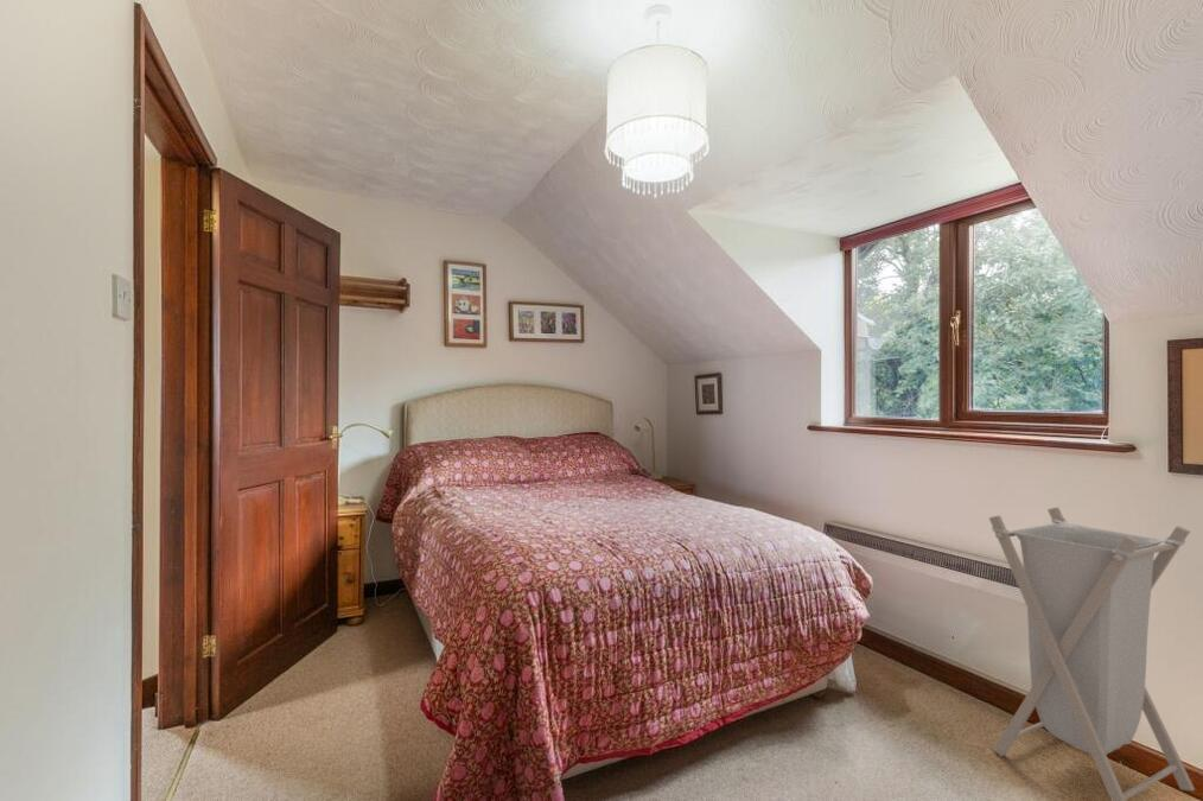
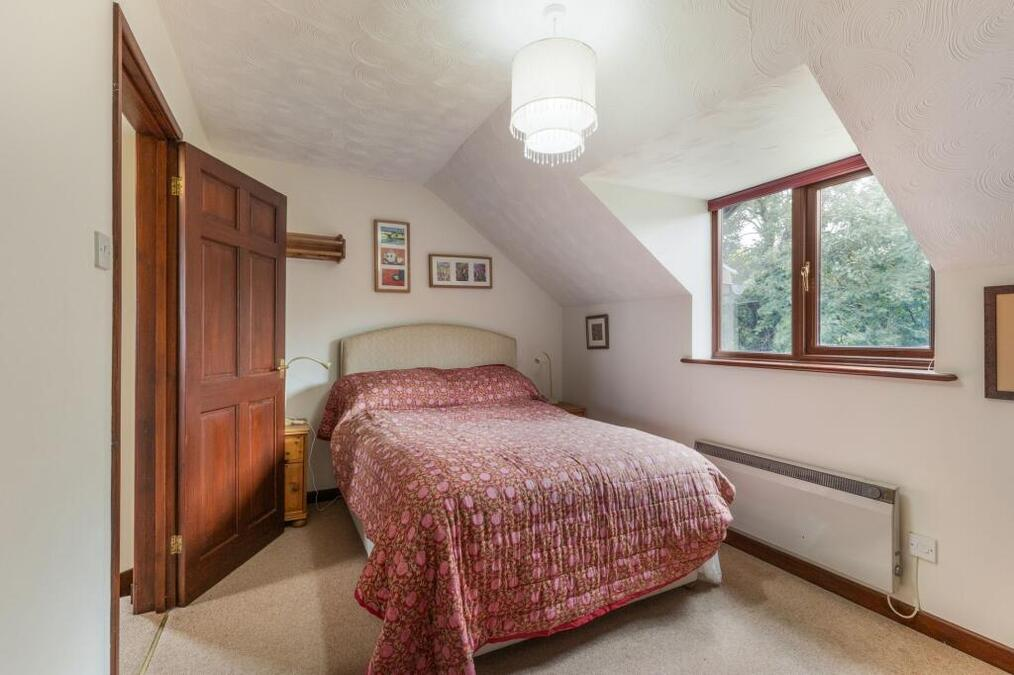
- laundry hamper [988,506,1196,801]
